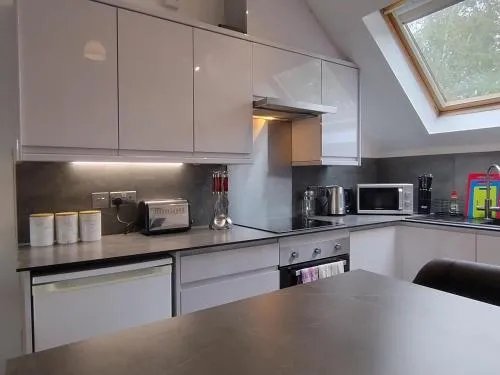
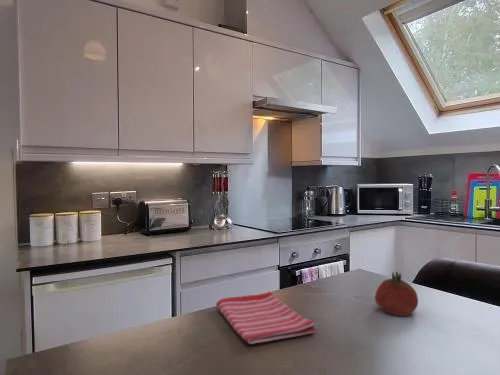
+ dish towel [215,291,317,345]
+ fruit [374,271,419,317]
